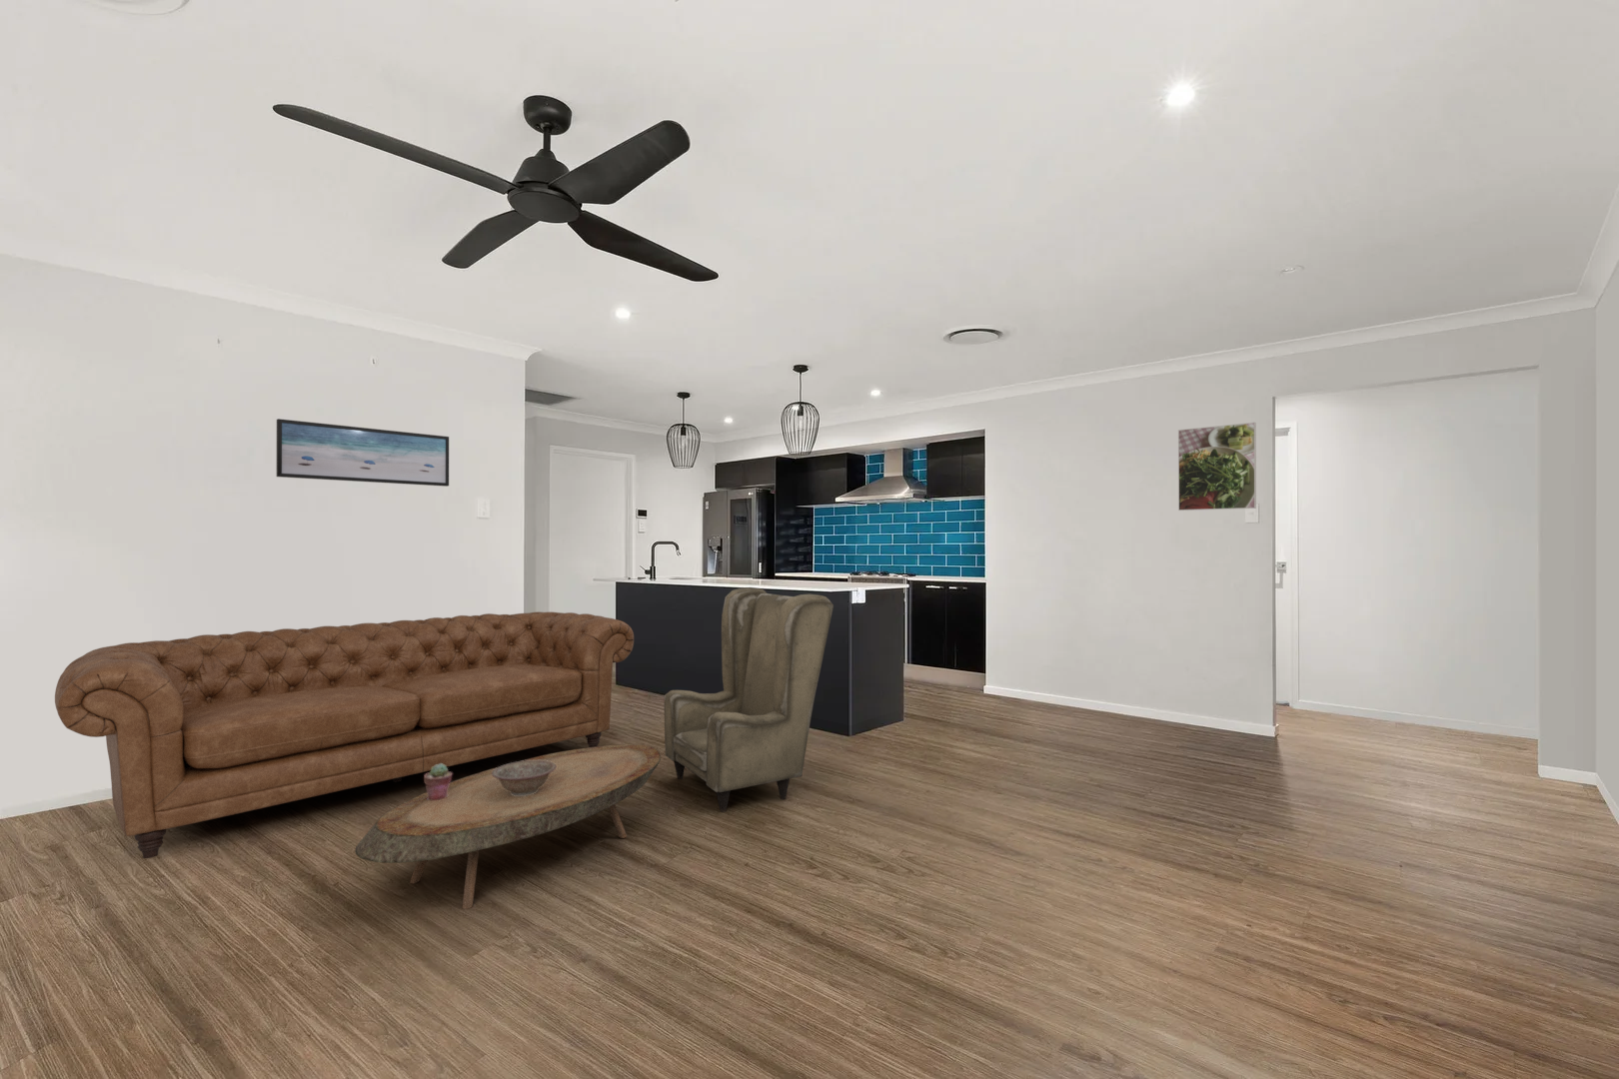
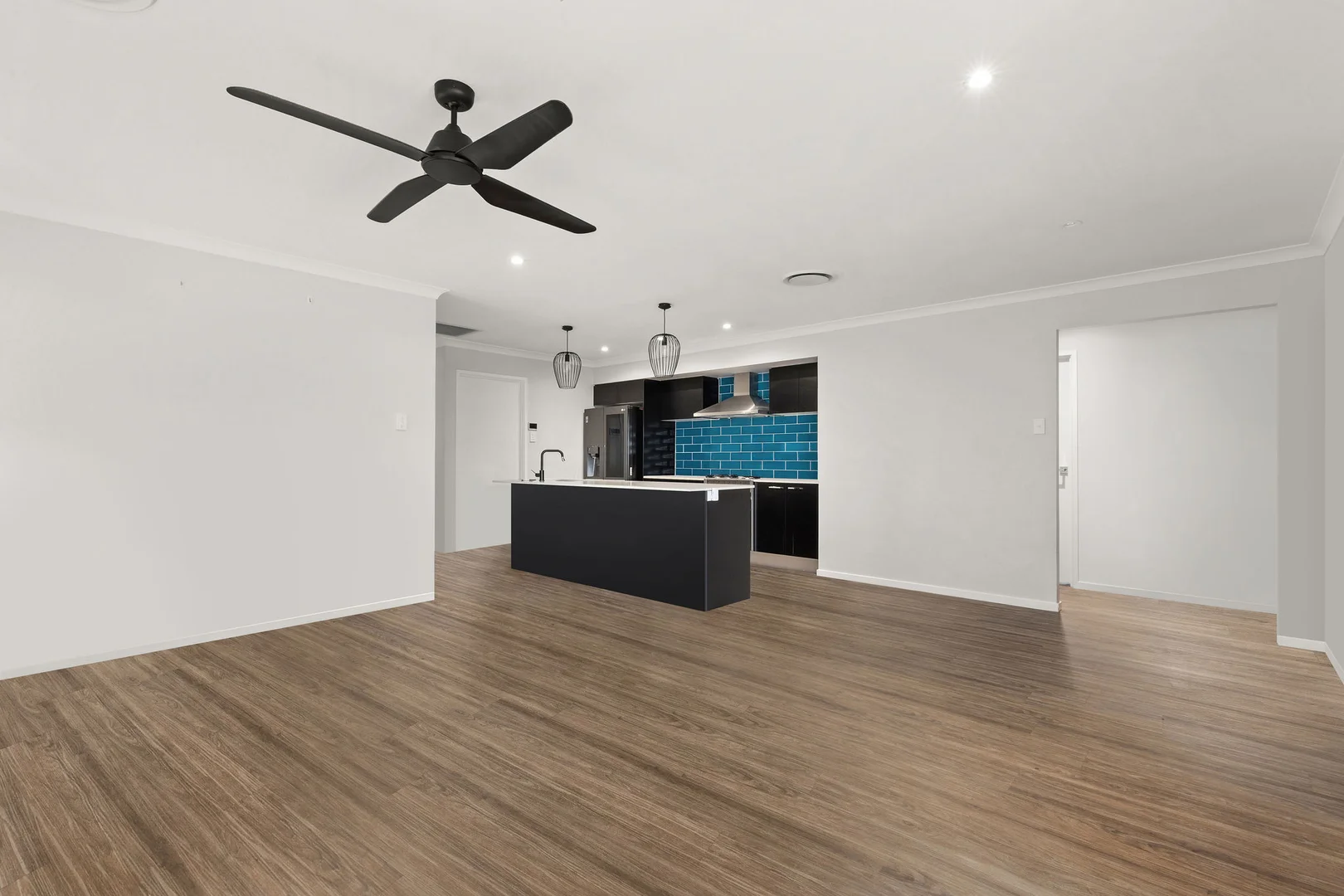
- decorative bowl [491,760,557,796]
- coffee table [354,743,661,910]
- wall art [276,418,449,488]
- potted succulent [423,763,454,801]
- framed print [1177,421,1258,512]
- sofa [54,612,635,859]
- armchair [664,586,835,813]
